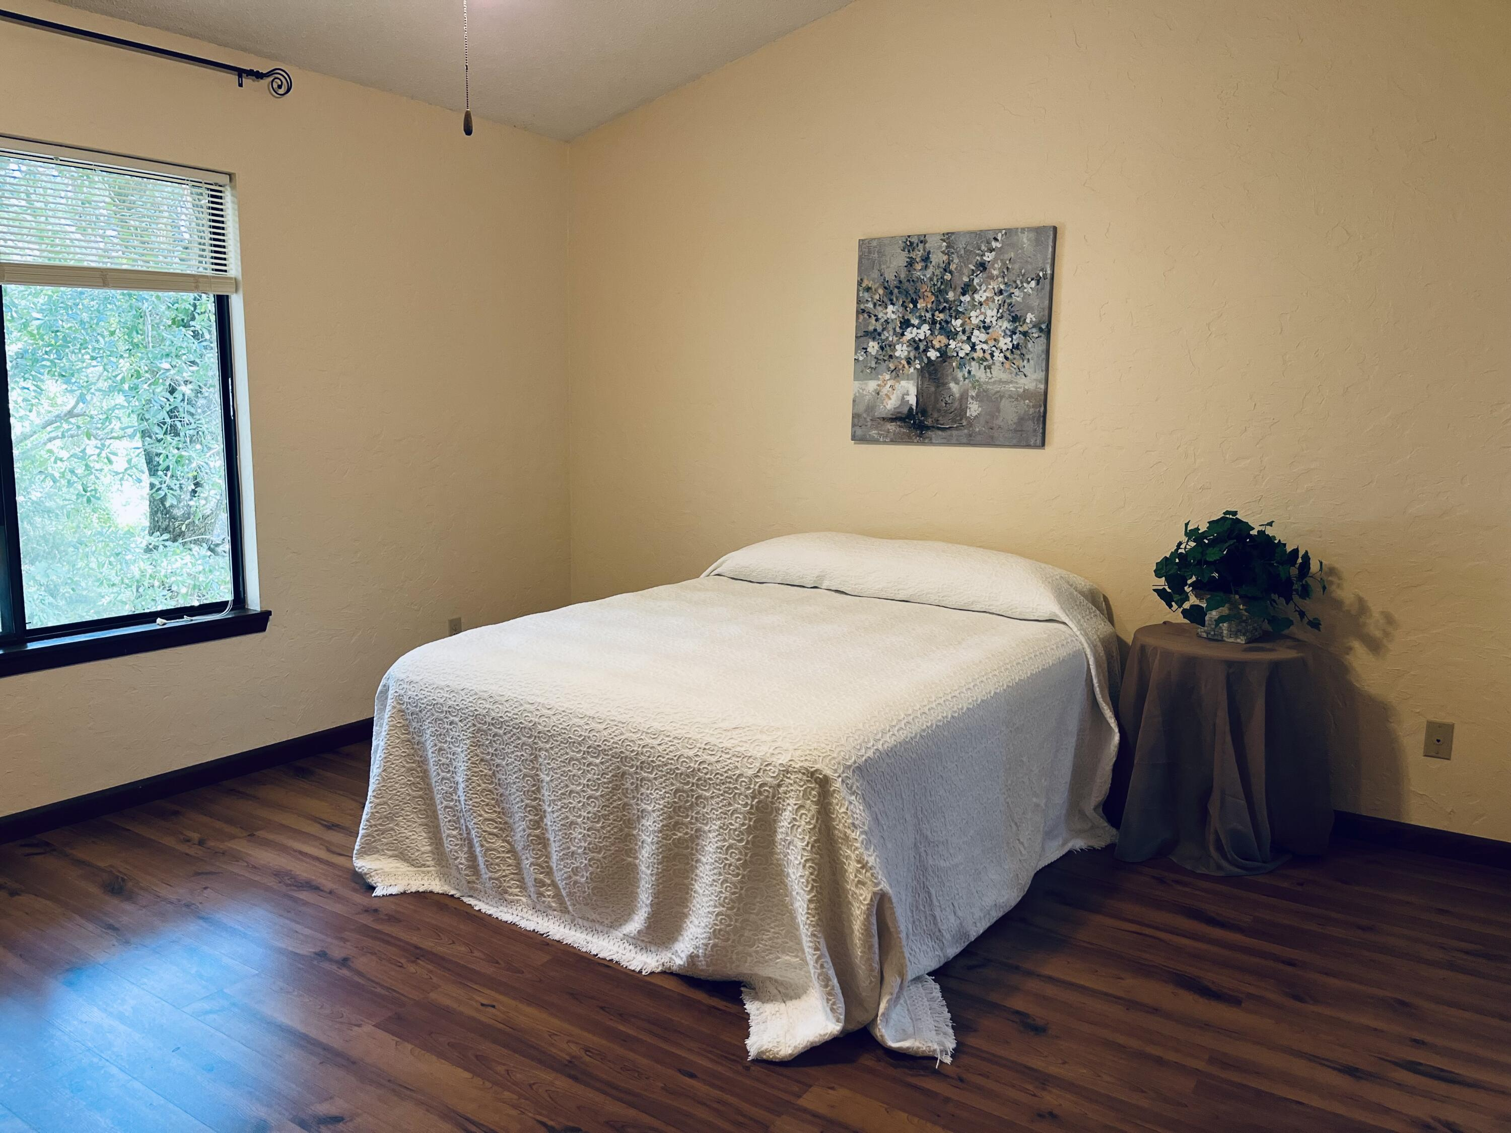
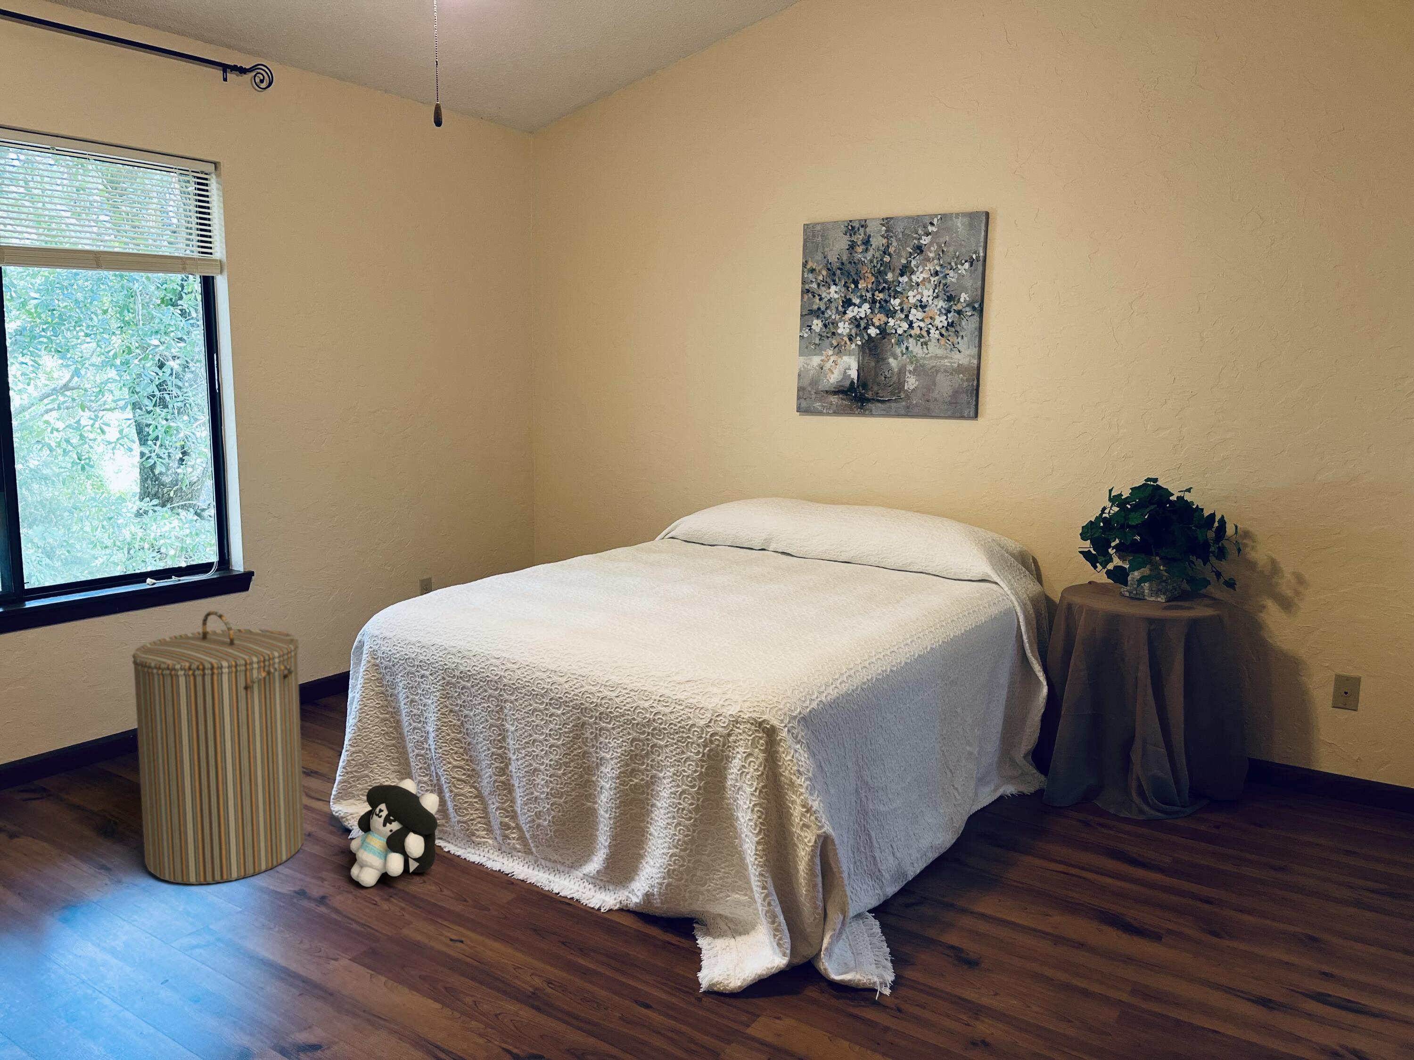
+ plush toy [350,778,440,887]
+ laundry hamper [131,610,305,885]
